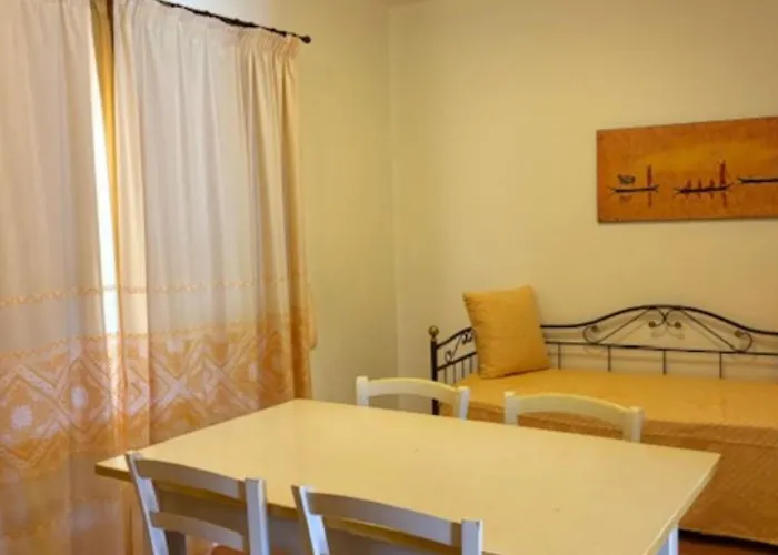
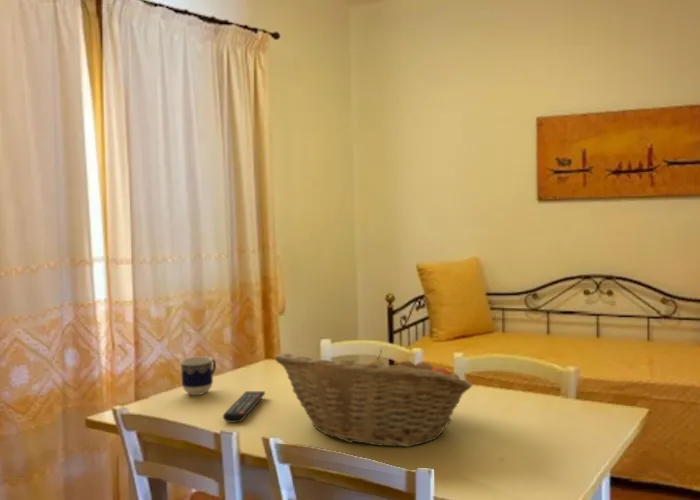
+ fruit basket [274,348,474,448]
+ cup [179,356,217,396]
+ remote control [222,390,266,424]
